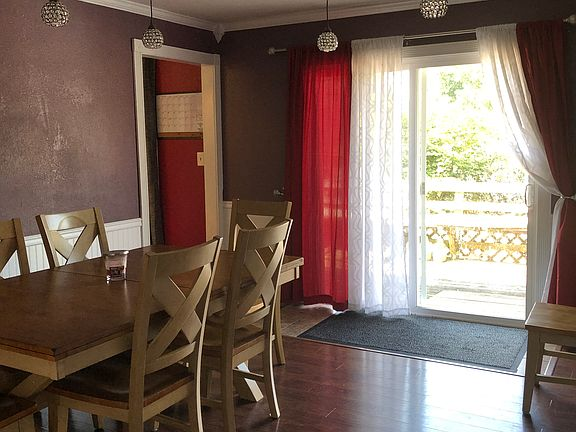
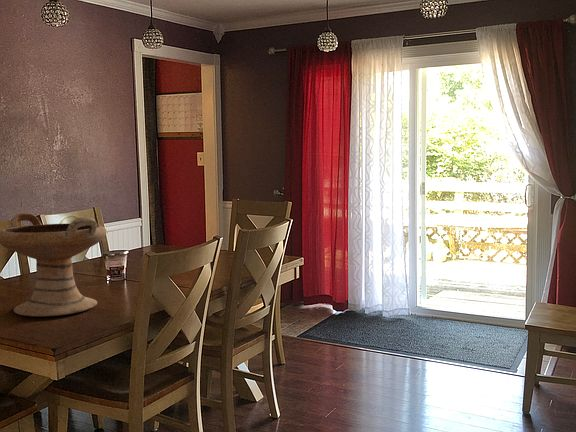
+ decorative bowl [0,212,108,318]
